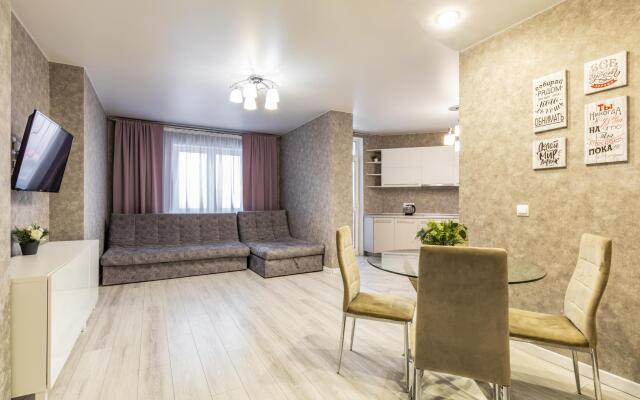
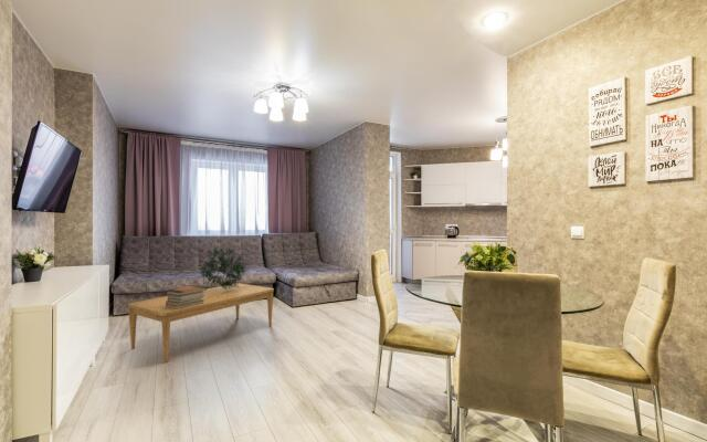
+ coffee table [127,282,275,364]
+ book stack [165,284,207,309]
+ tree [199,246,249,291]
